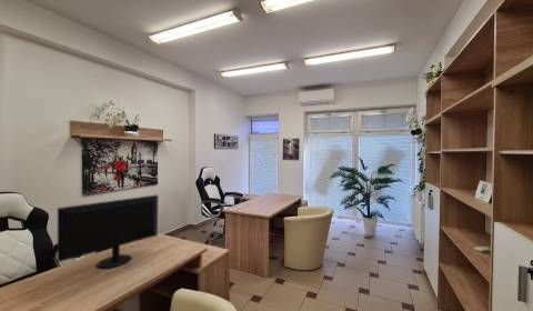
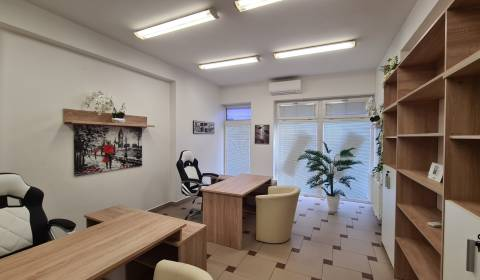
- computer monitor [57,194,159,269]
